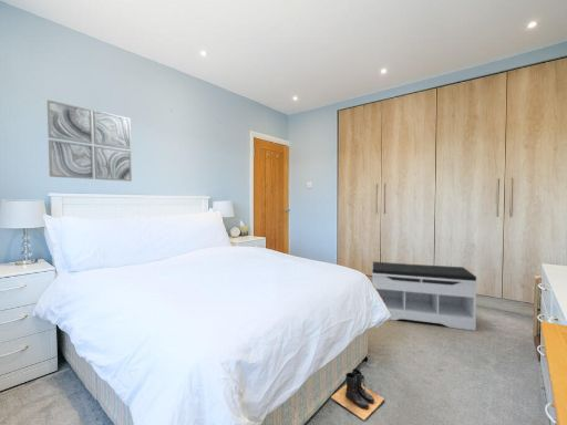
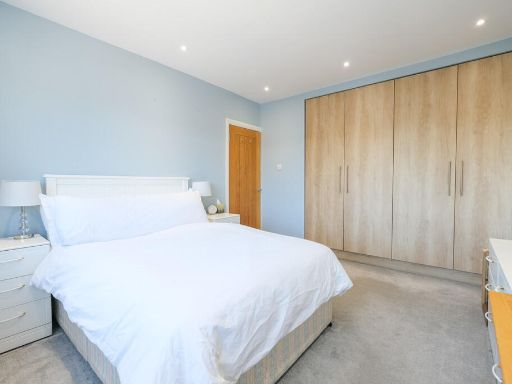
- bench [371,261,478,332]
- boots [330,367,385,422]
- wall art [47,99,133,183]
